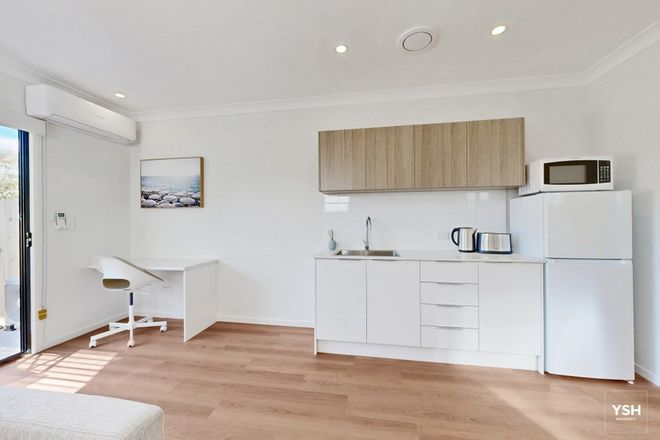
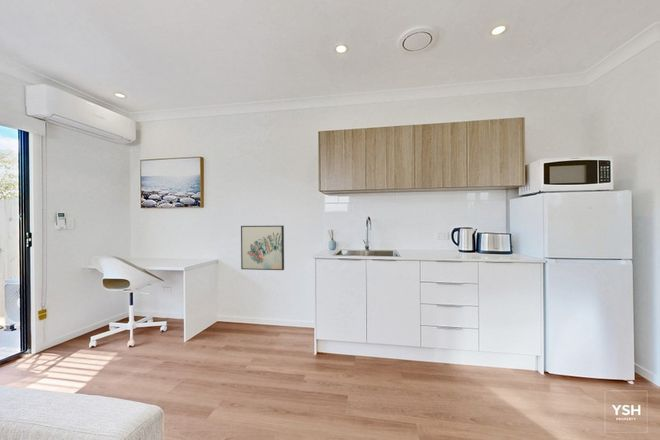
+ wall art [240,225,285,271]
